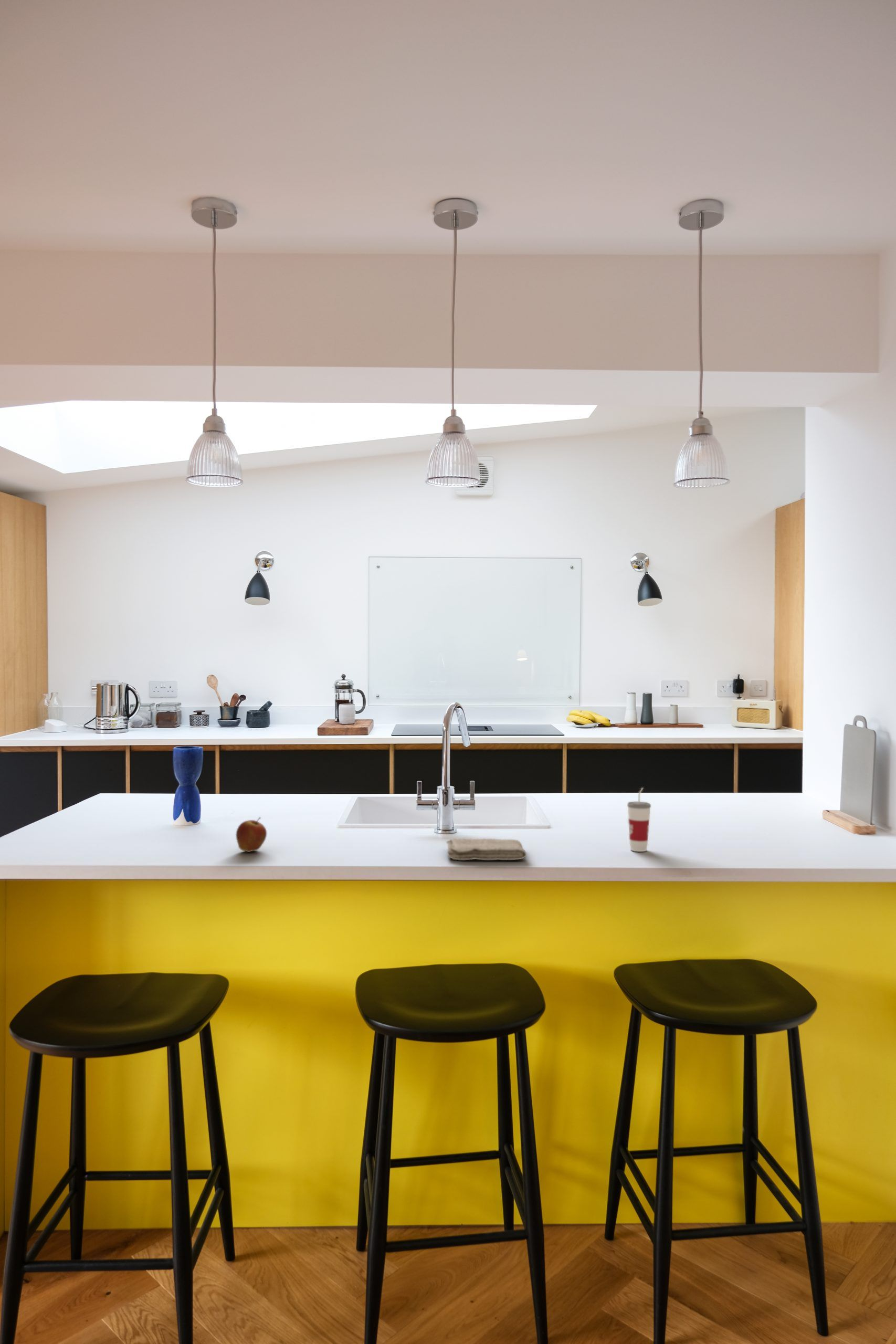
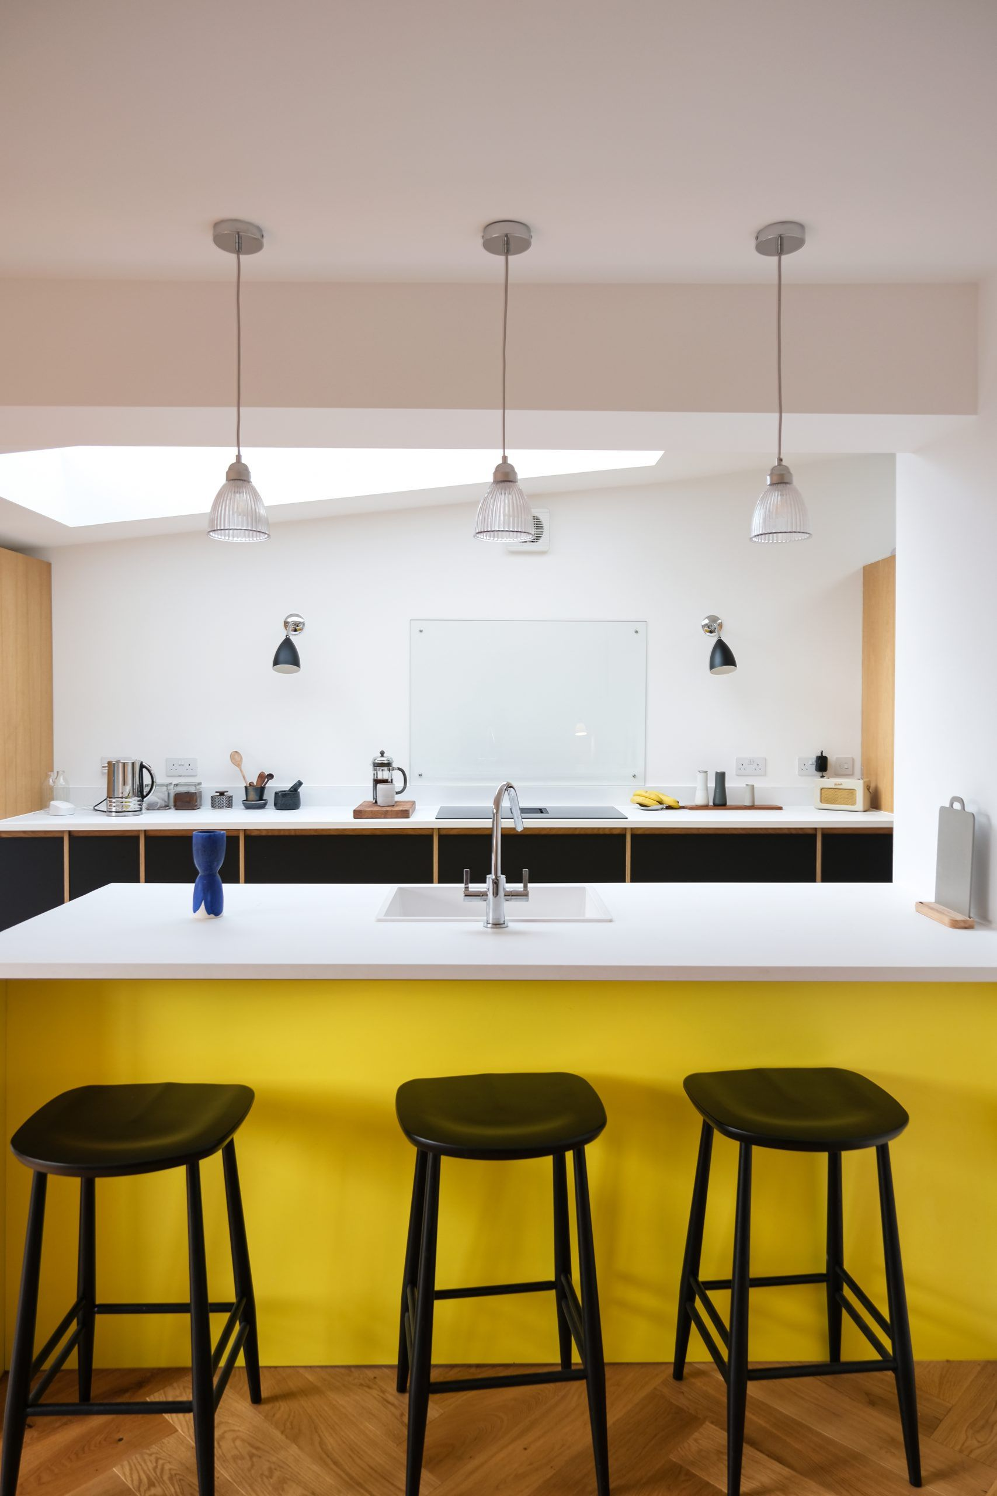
- washcloth [446,838,527,860]
- cup [627,787,651,852]
- fruit [235,816,267,853]
